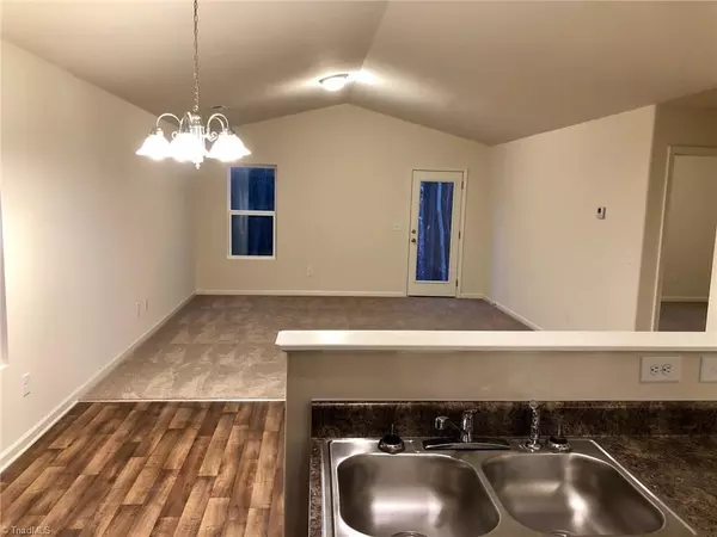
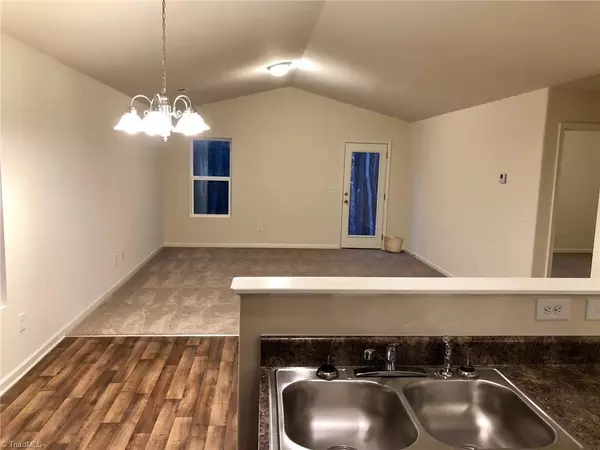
+ basket [383,235,405,253]
